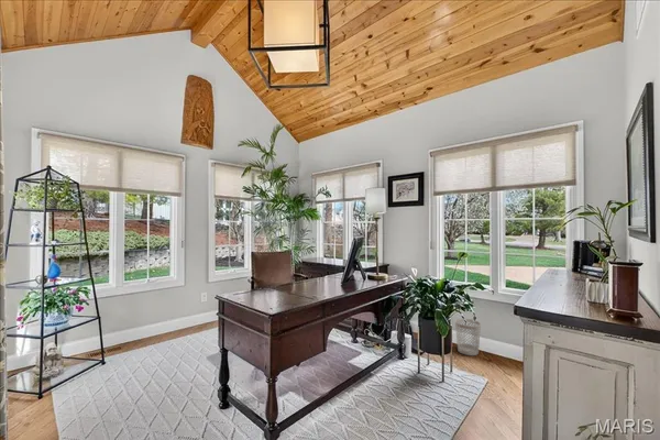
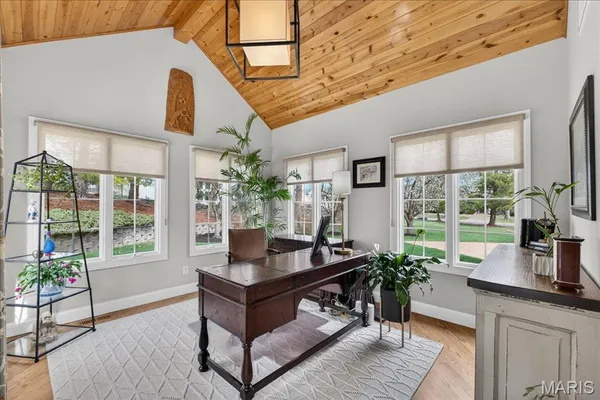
- wastebasket [454,318,482,356]
